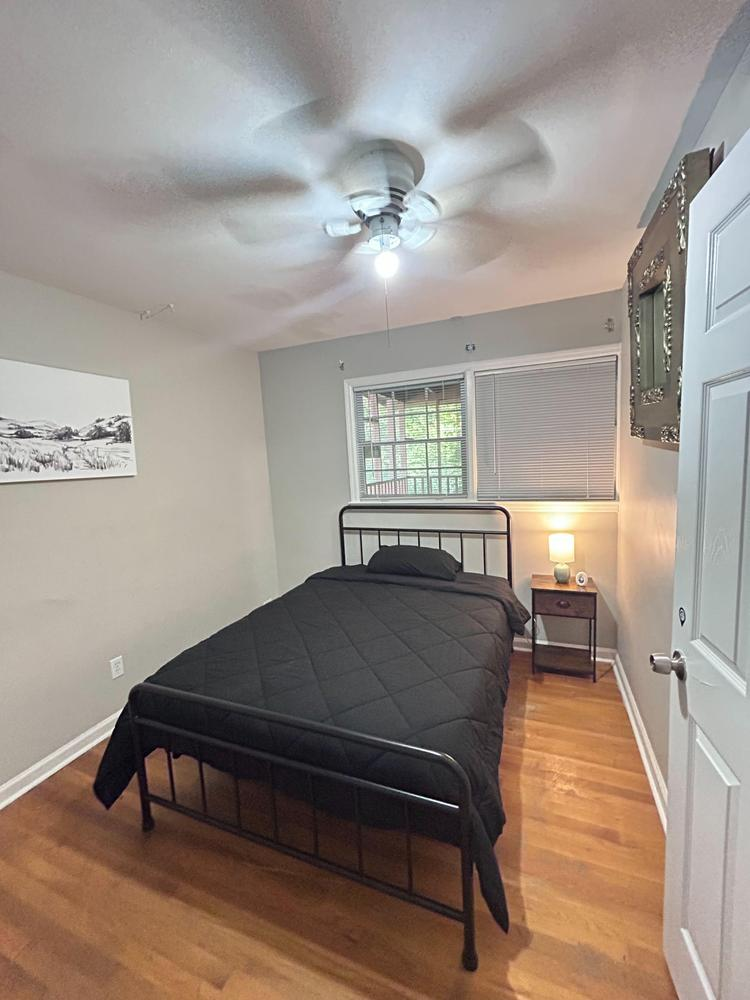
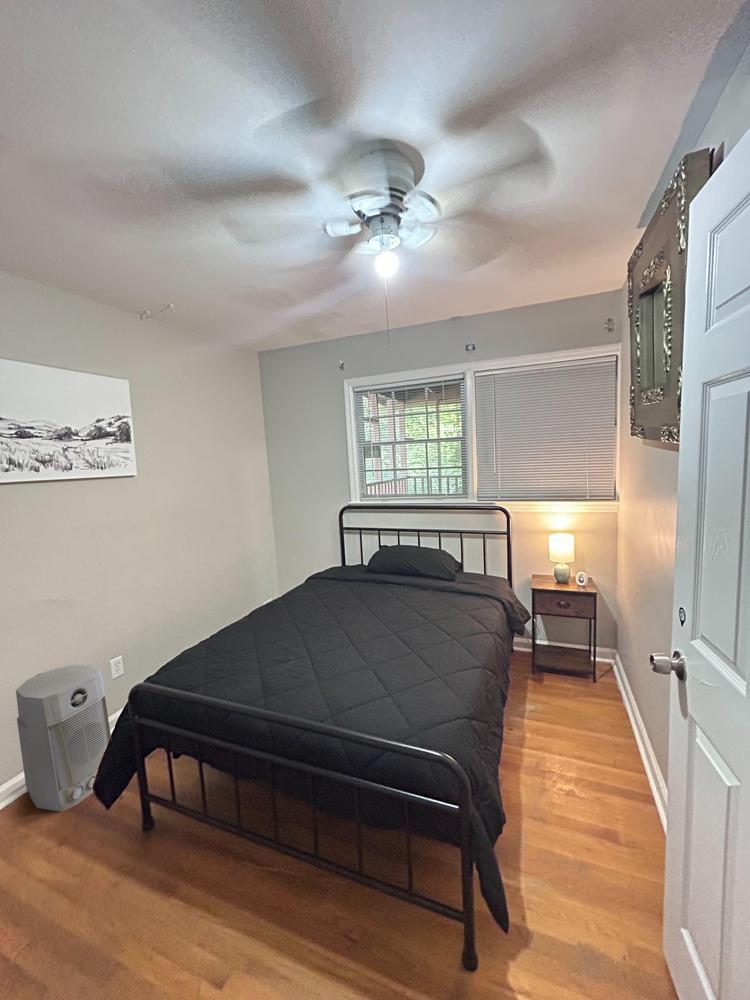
+ air purifier [15,664,112,813]
